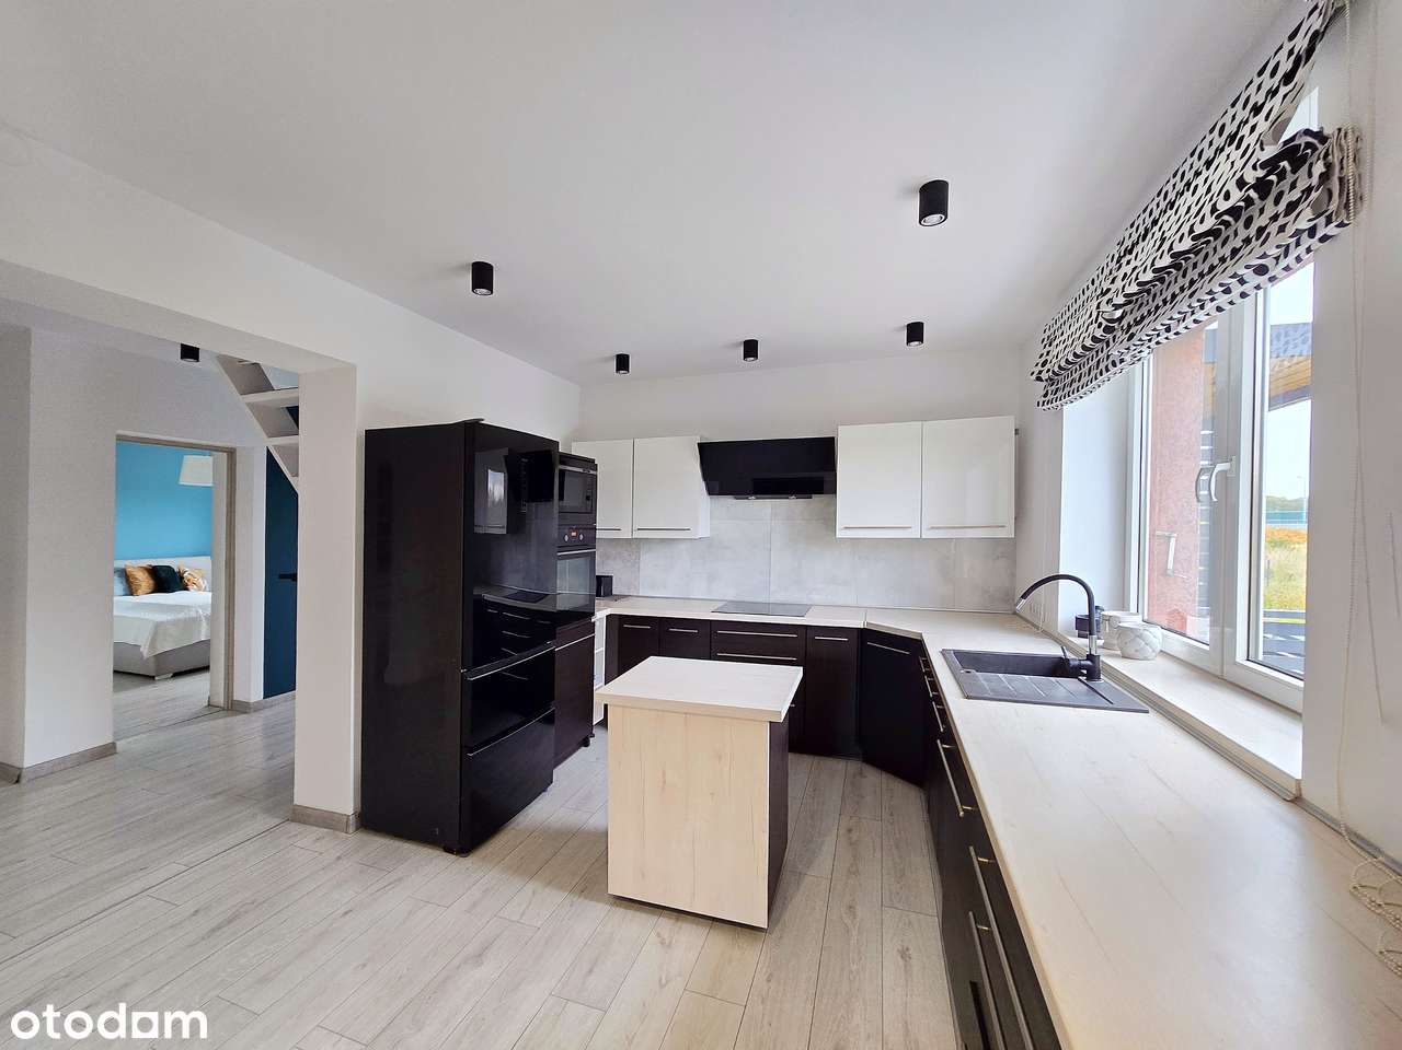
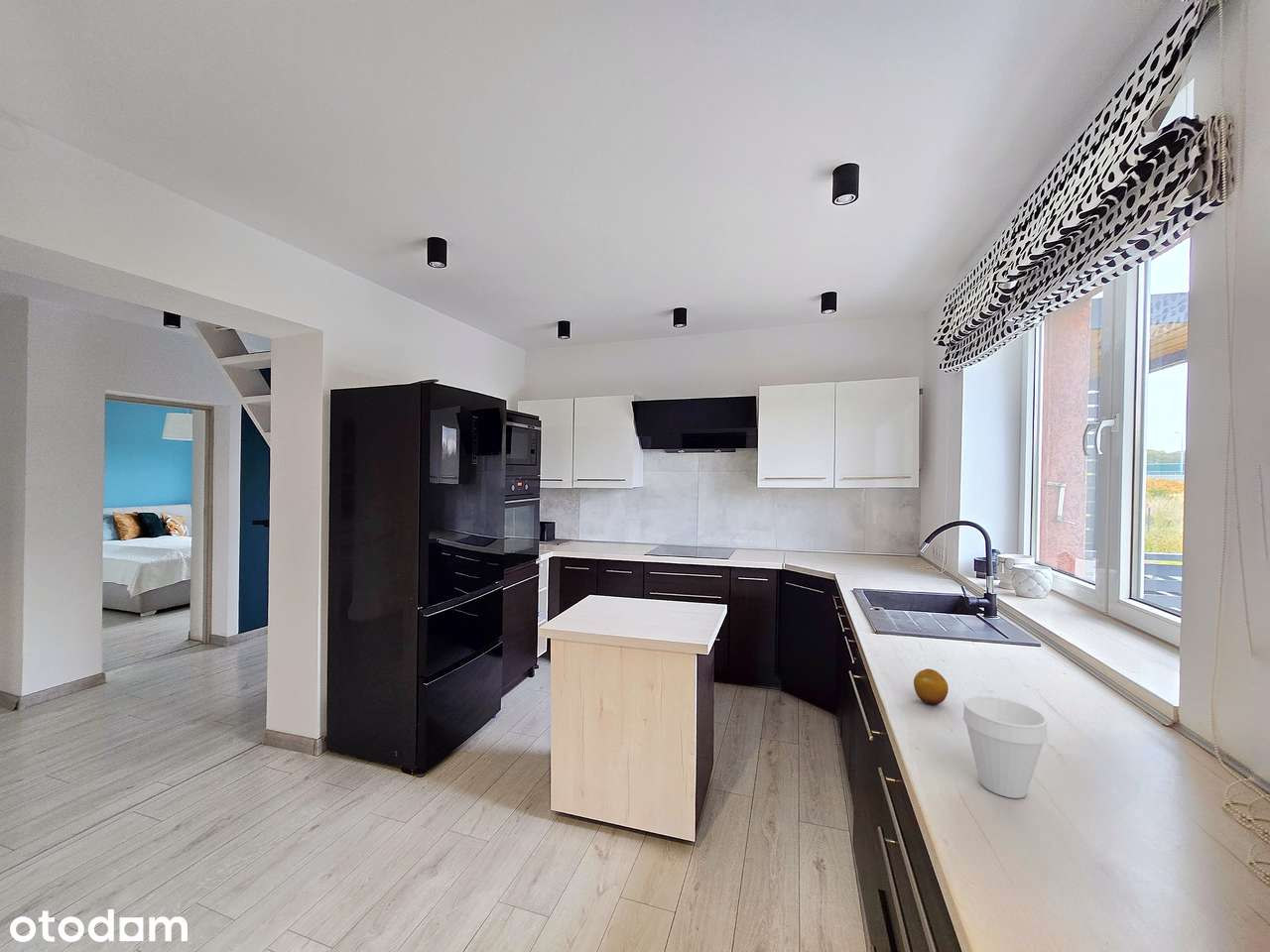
+ cup [962,695,1049,799]
+ fruit [913,667,950,706]
